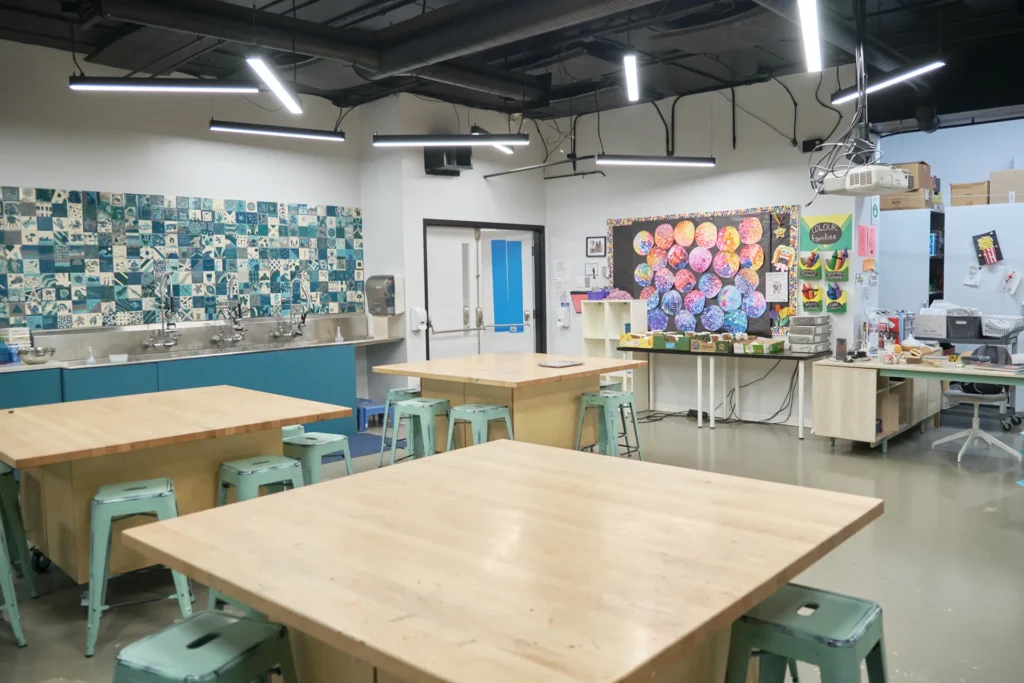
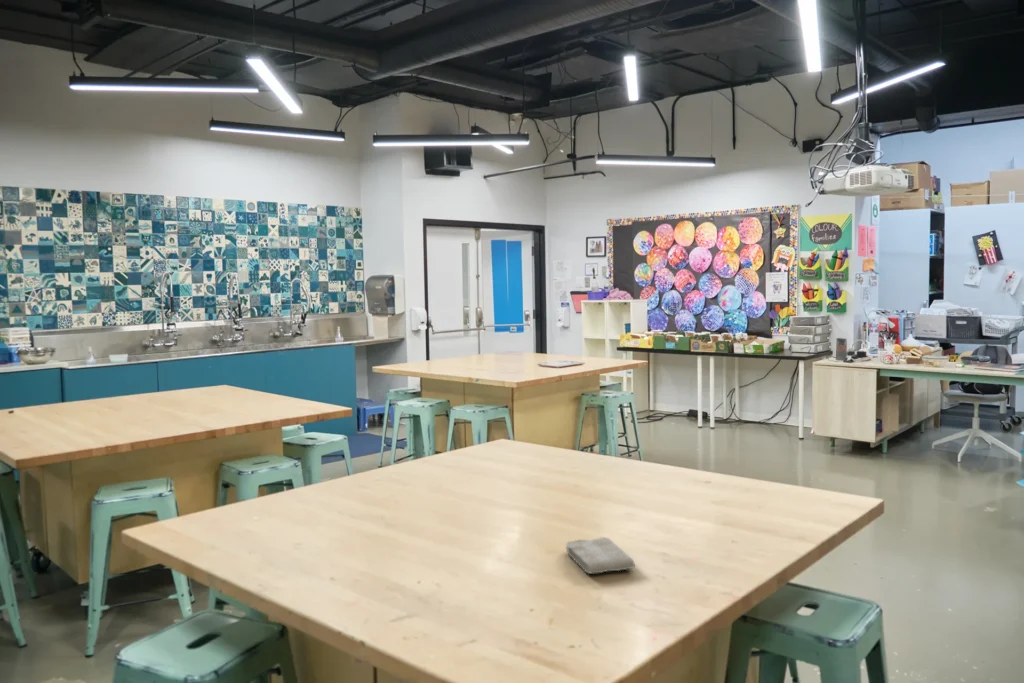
+ washcloth [565,536,636,575]
